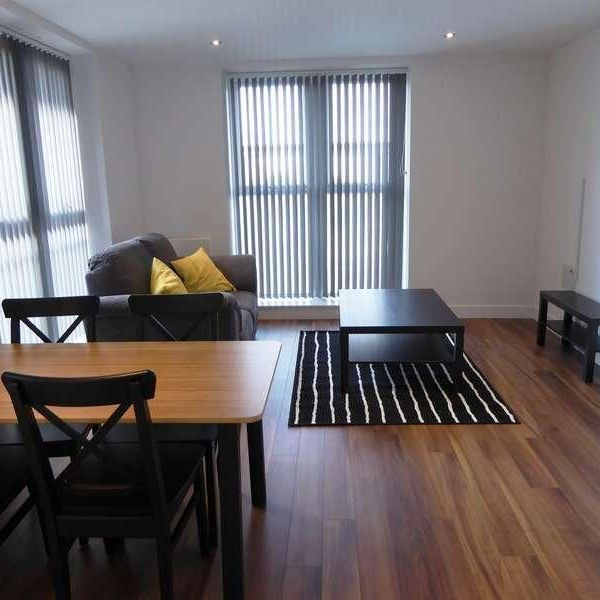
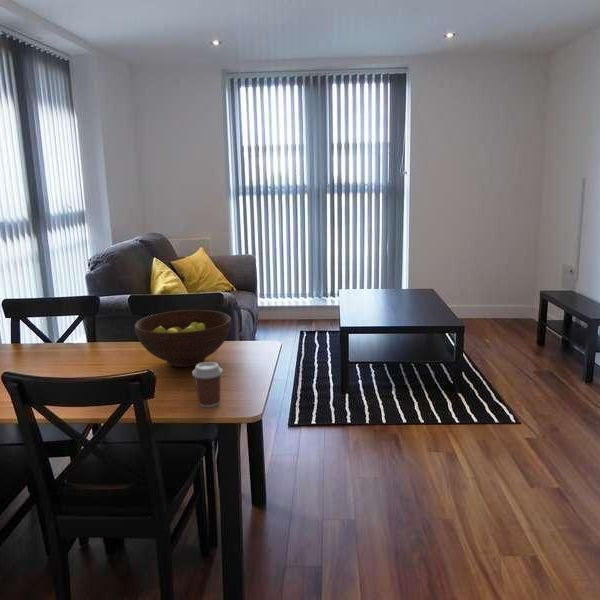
+ fruit bowl [134,309,232,368]
+ coffee cup [191,361,224,408]
